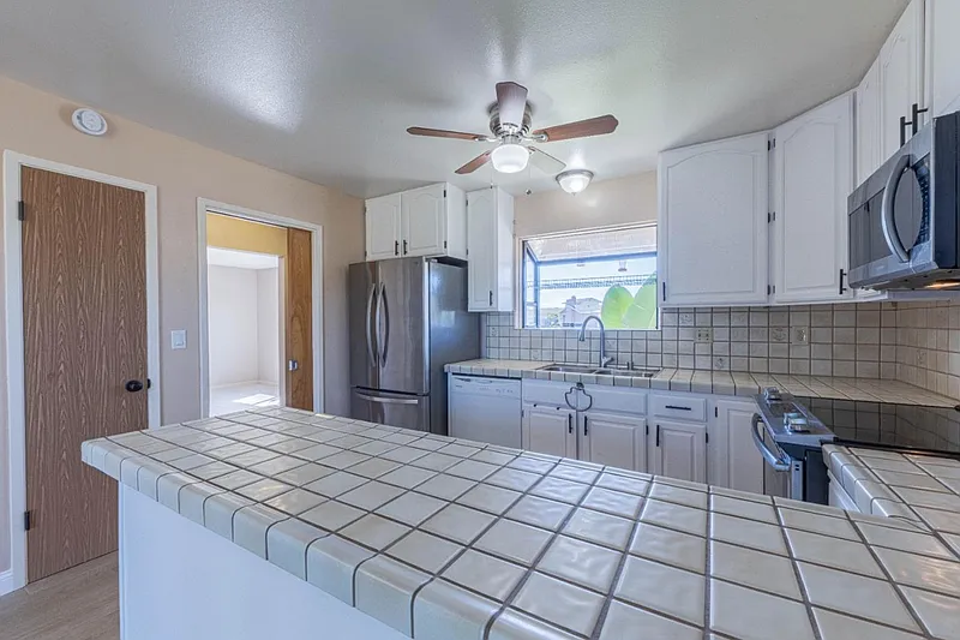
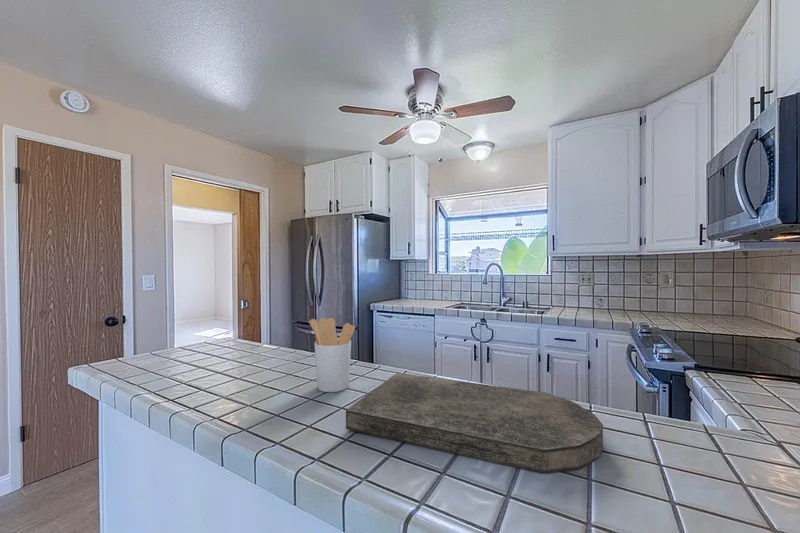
+ cutting board [345,372,604,474]
+ utensil holder [308,317,356,393]
